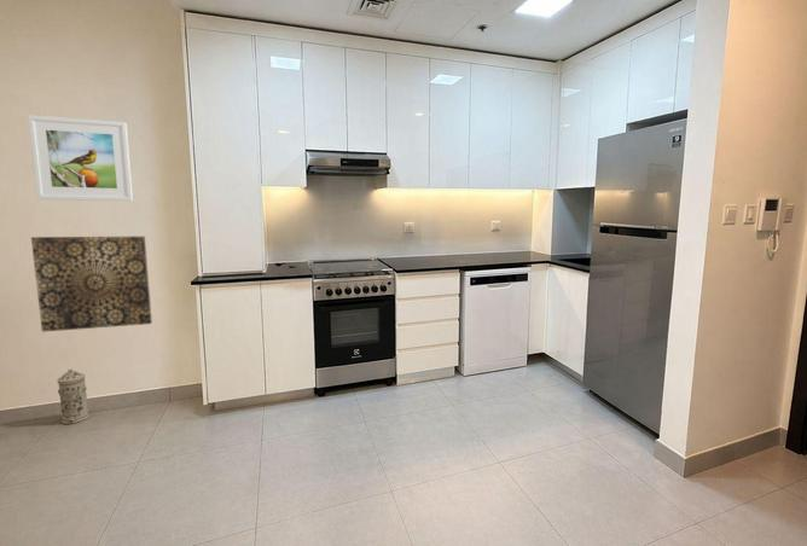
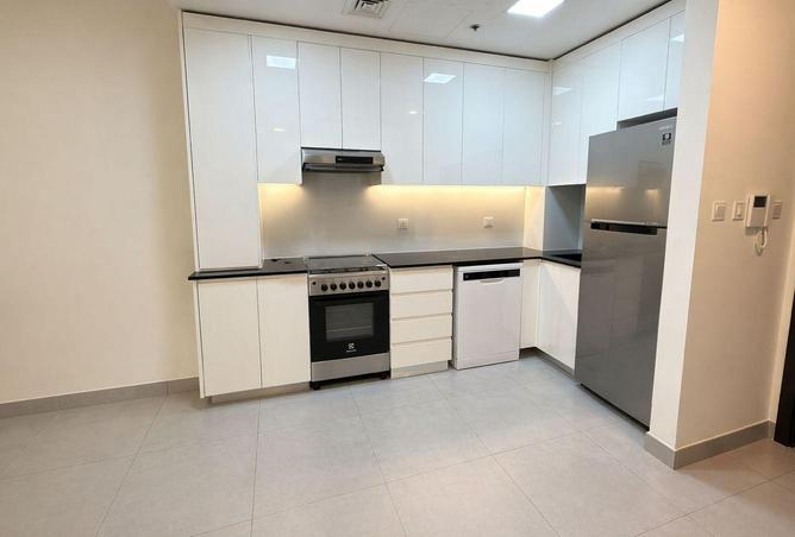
- wall art [30,236,153,333]
- water filter [56,367,91,425]
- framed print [27,115,134,202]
